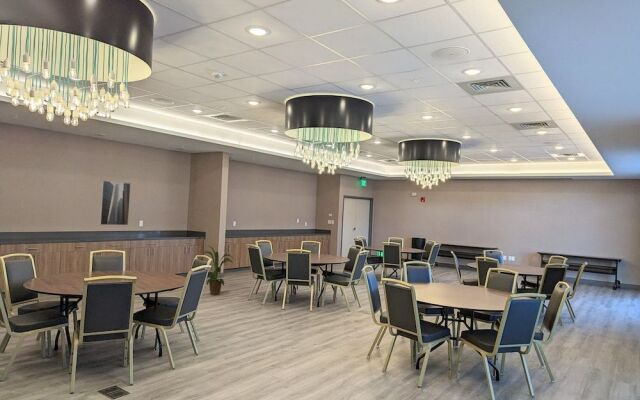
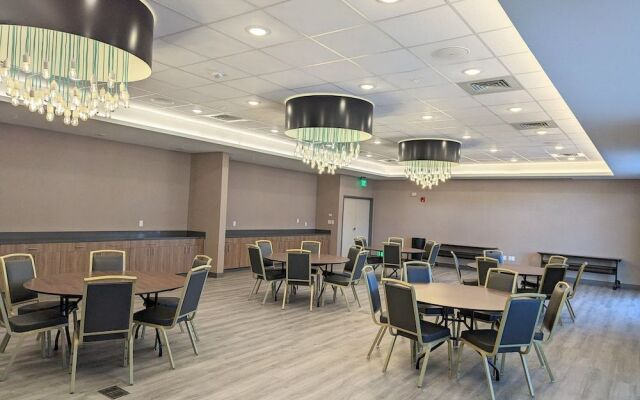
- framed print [99,180,131,226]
- house plant [200,244,235,296]
